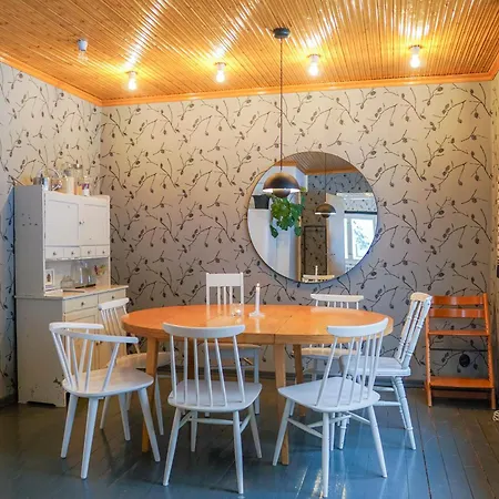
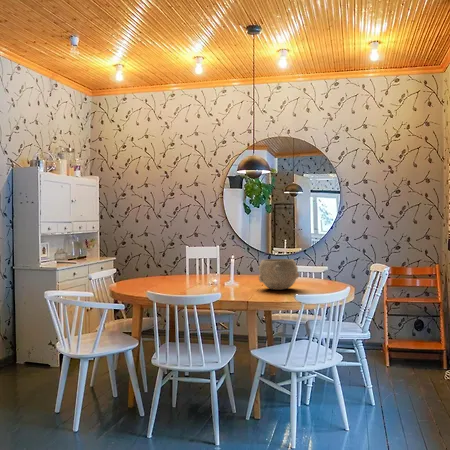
+ bowl [257,258,300,291]
